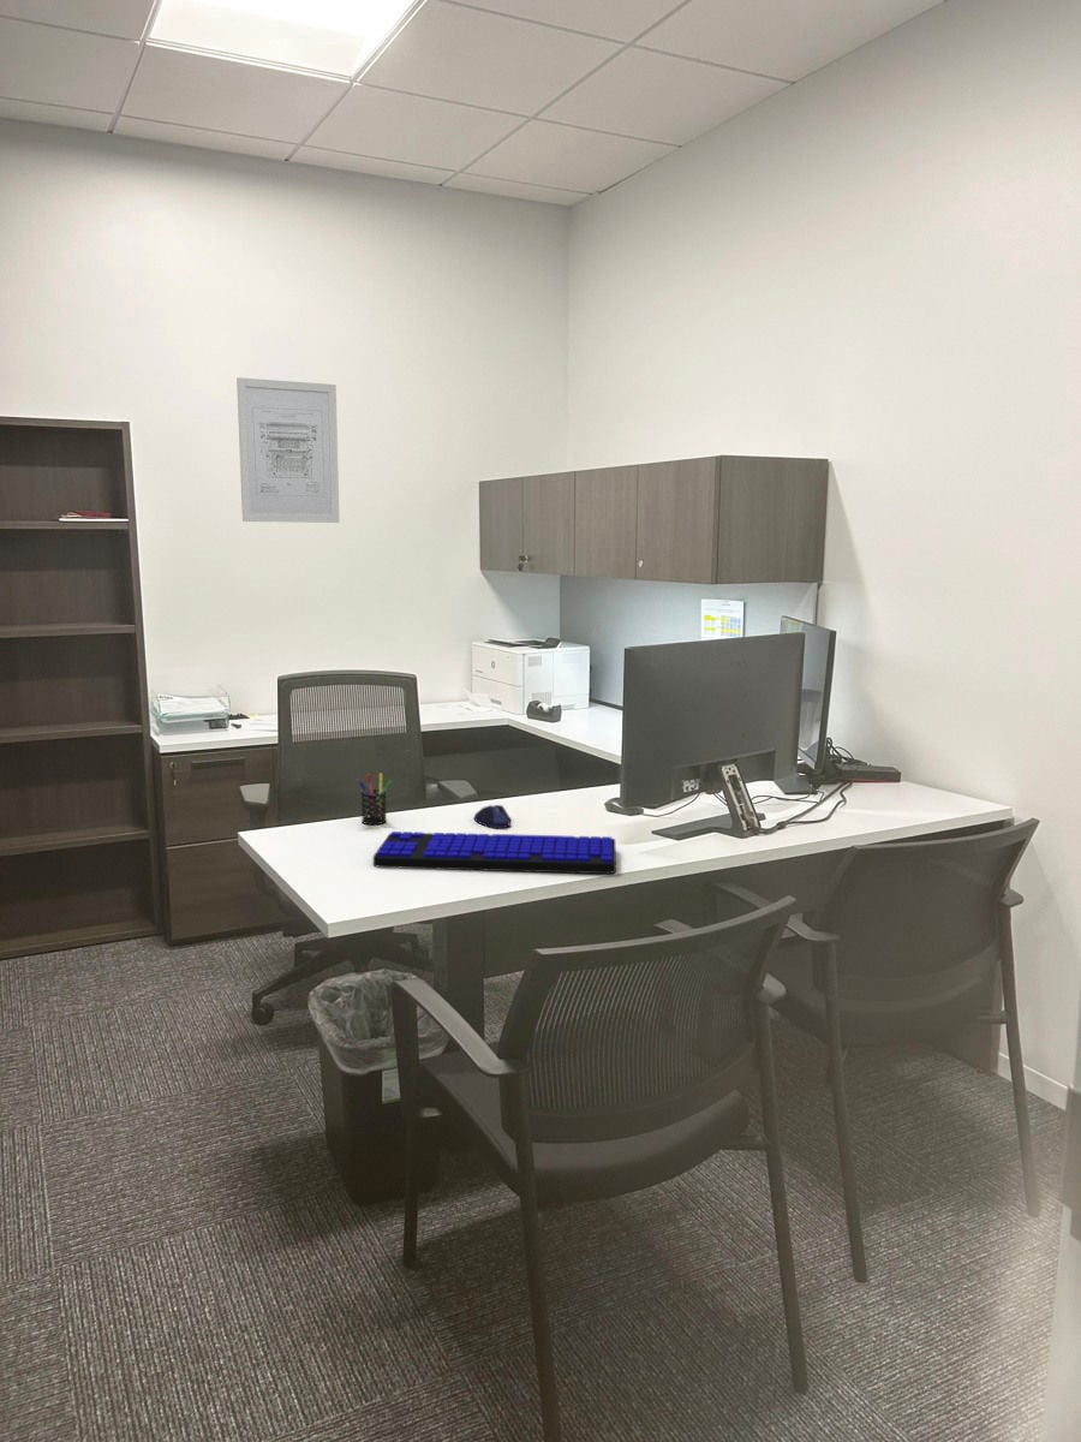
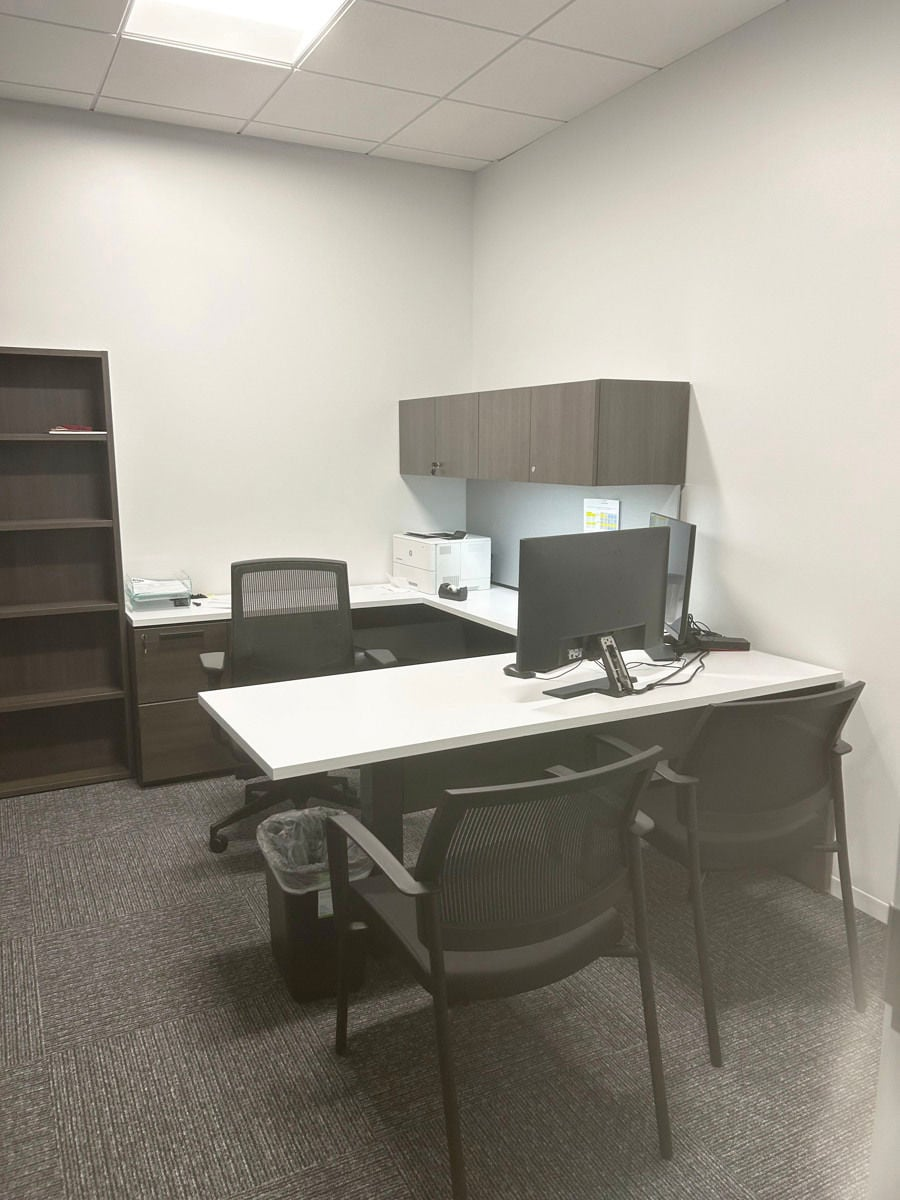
- wall art [235,376,340,524]
- keyboard [372,830,617,875]
- computer mouse [473,804,513,829]
- pen holder [356,771,393,826]
